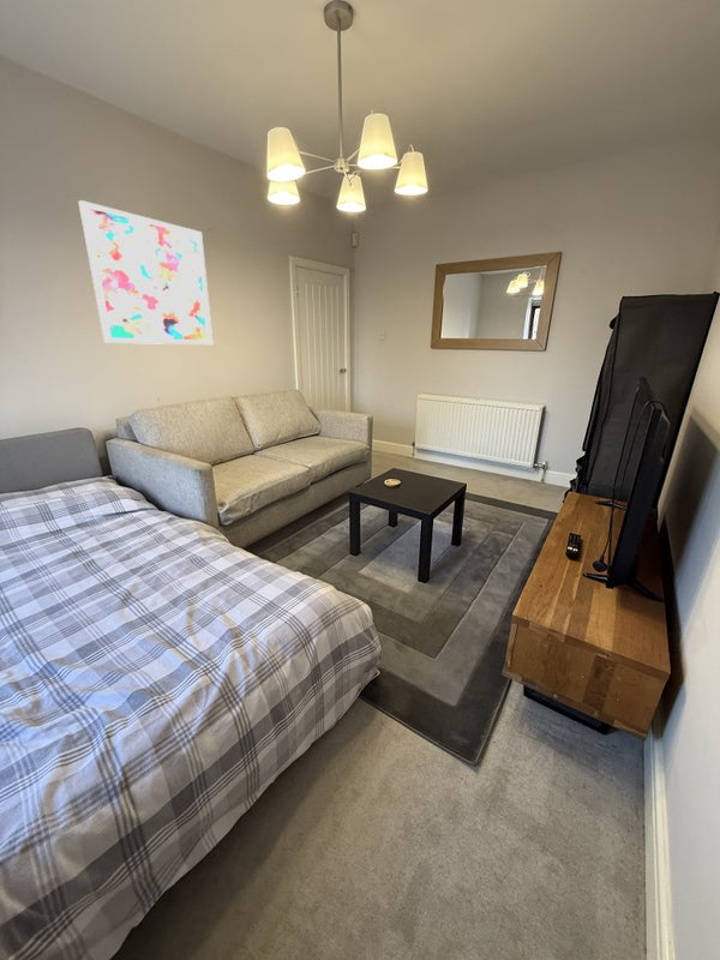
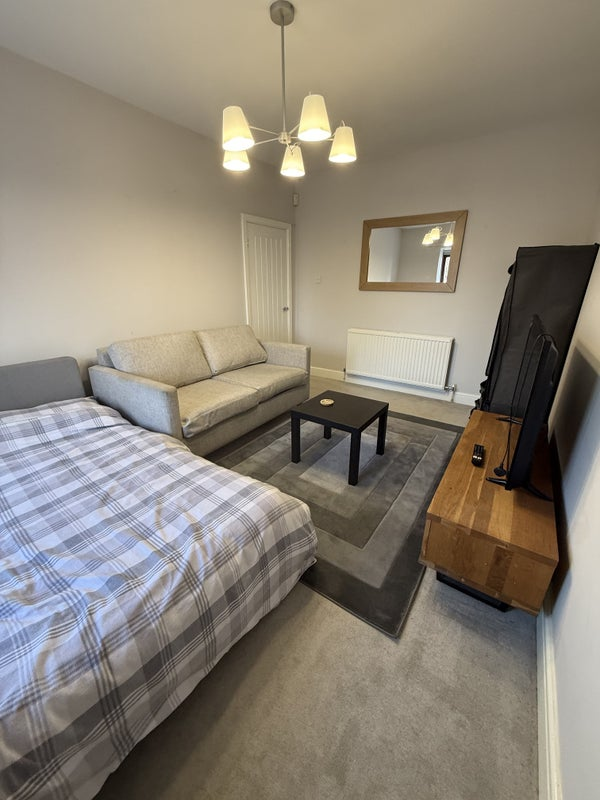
- wall art [77,199,214,346]
